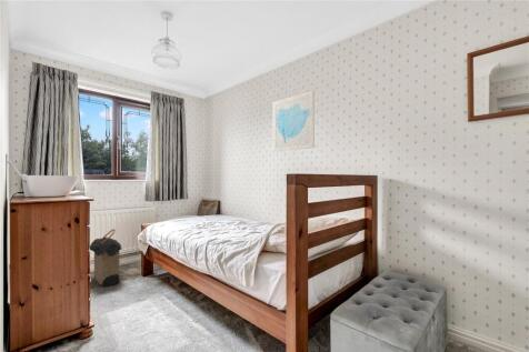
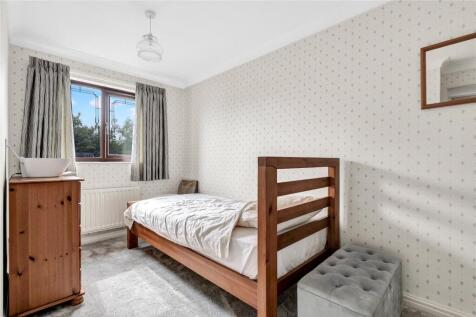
- laundry hamper [89,228,123,288]
- wall art [272,90,316,153]
